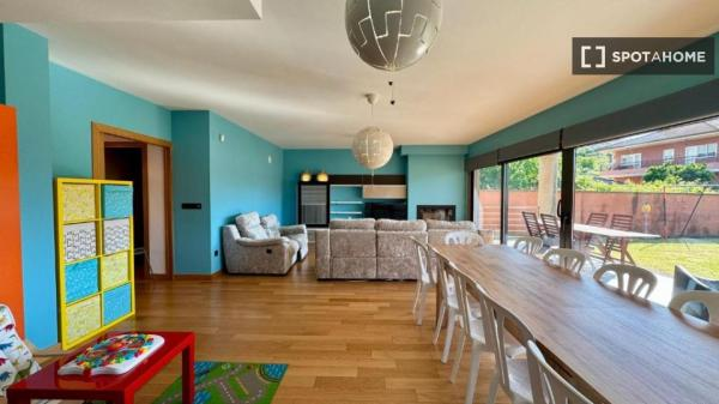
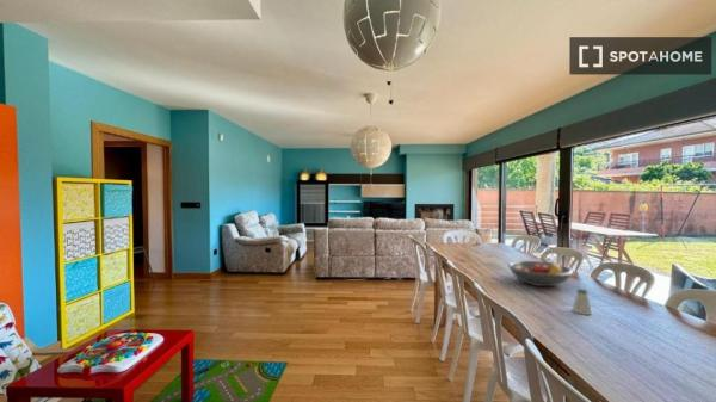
+ saltshaker [572,287,593,316]
+ fruit bowl [507,260,574,287]
